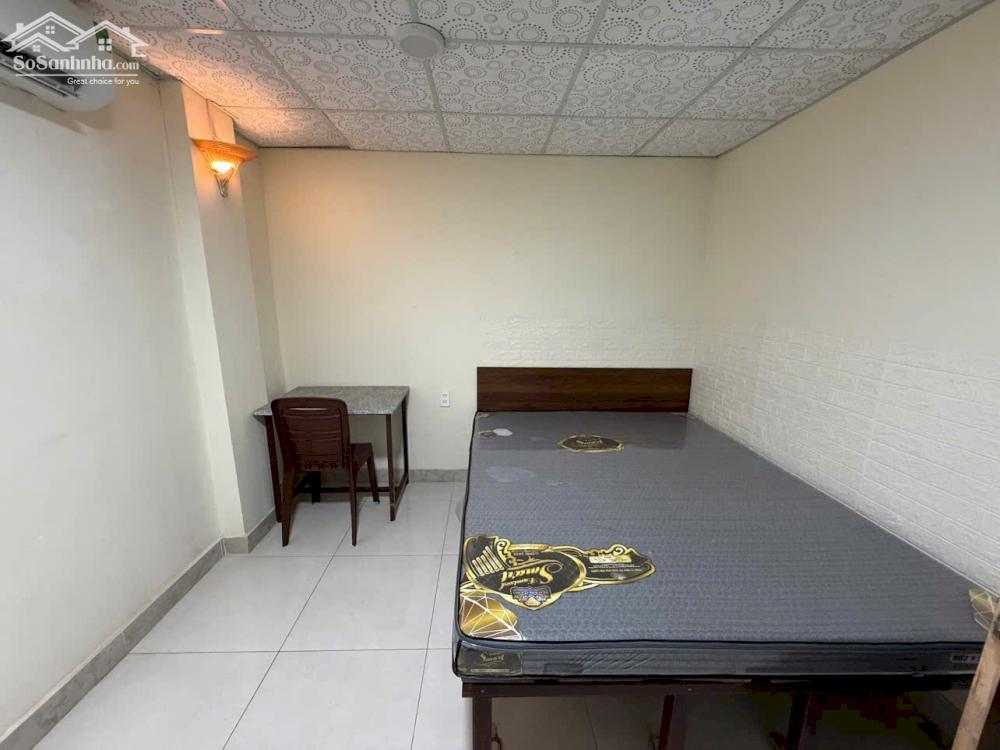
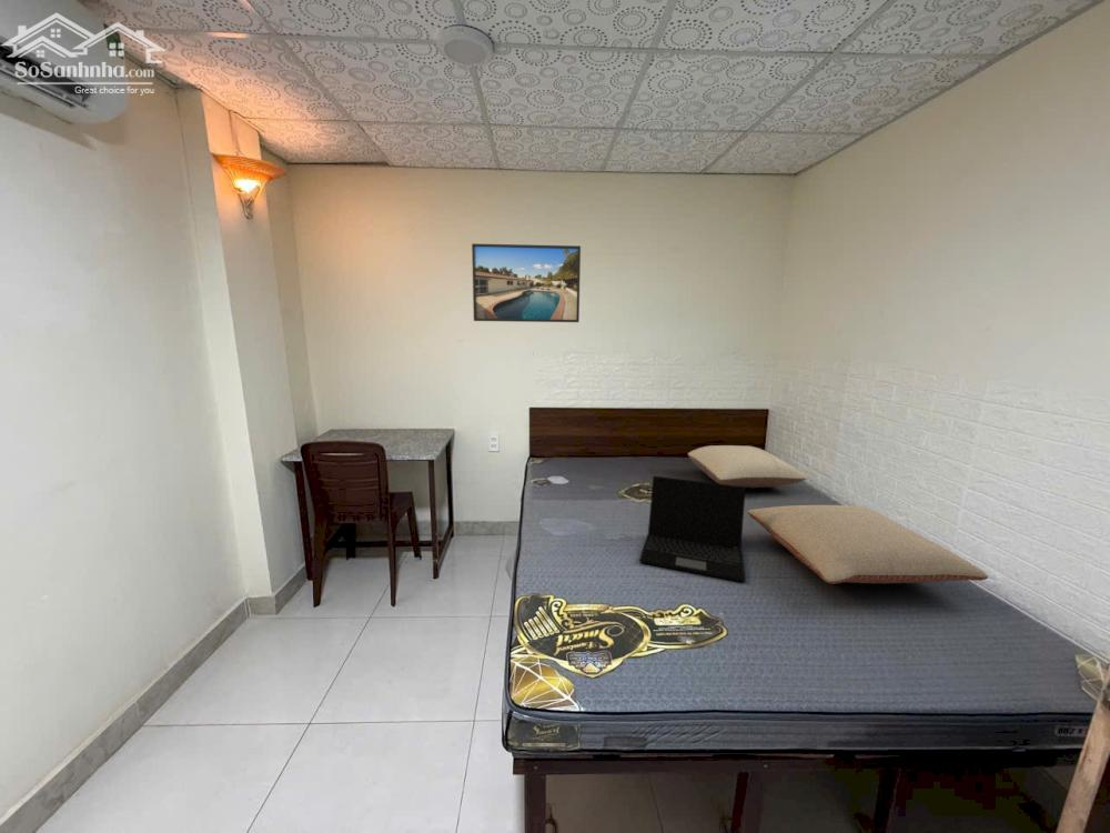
+ laptop [638,475,747,583]
+ pillow [687,444,808,489]
+ pillow [747,504,989,585]
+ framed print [471,242,582,323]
